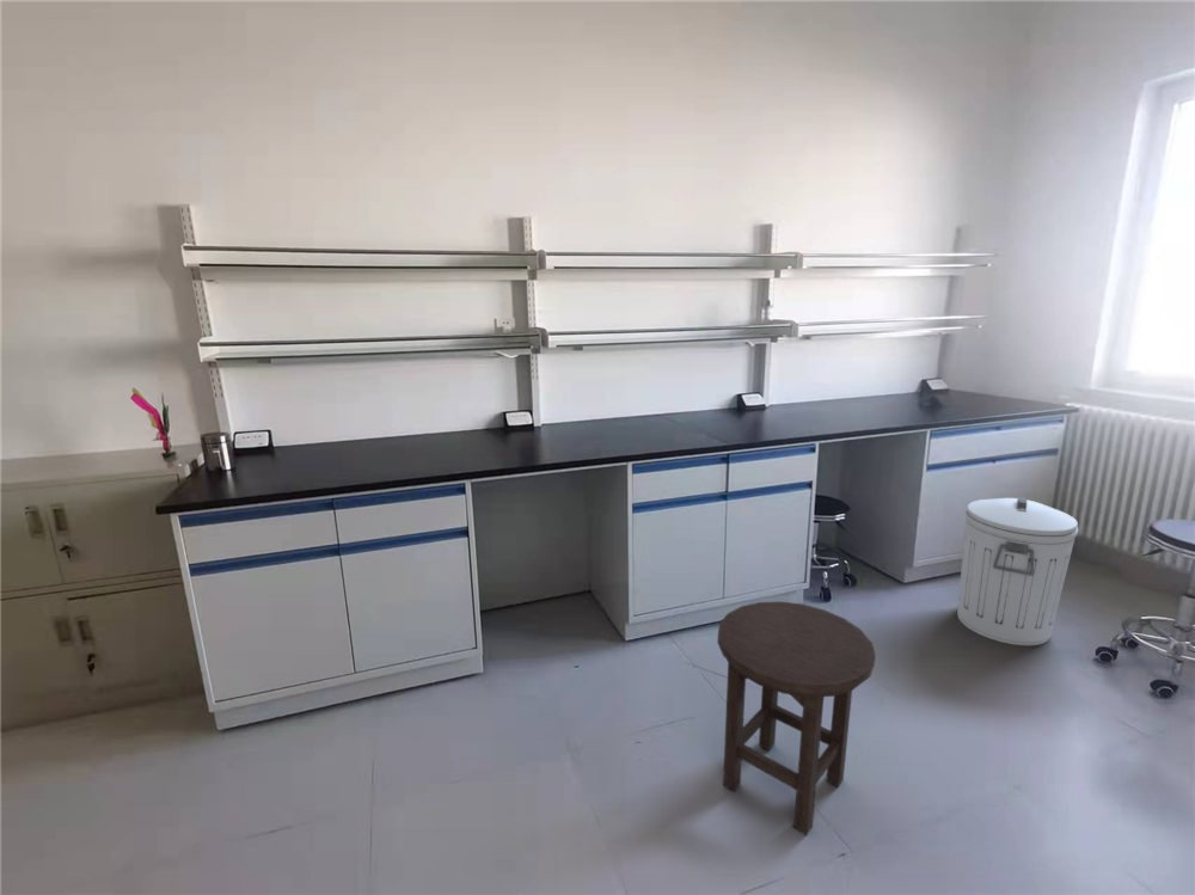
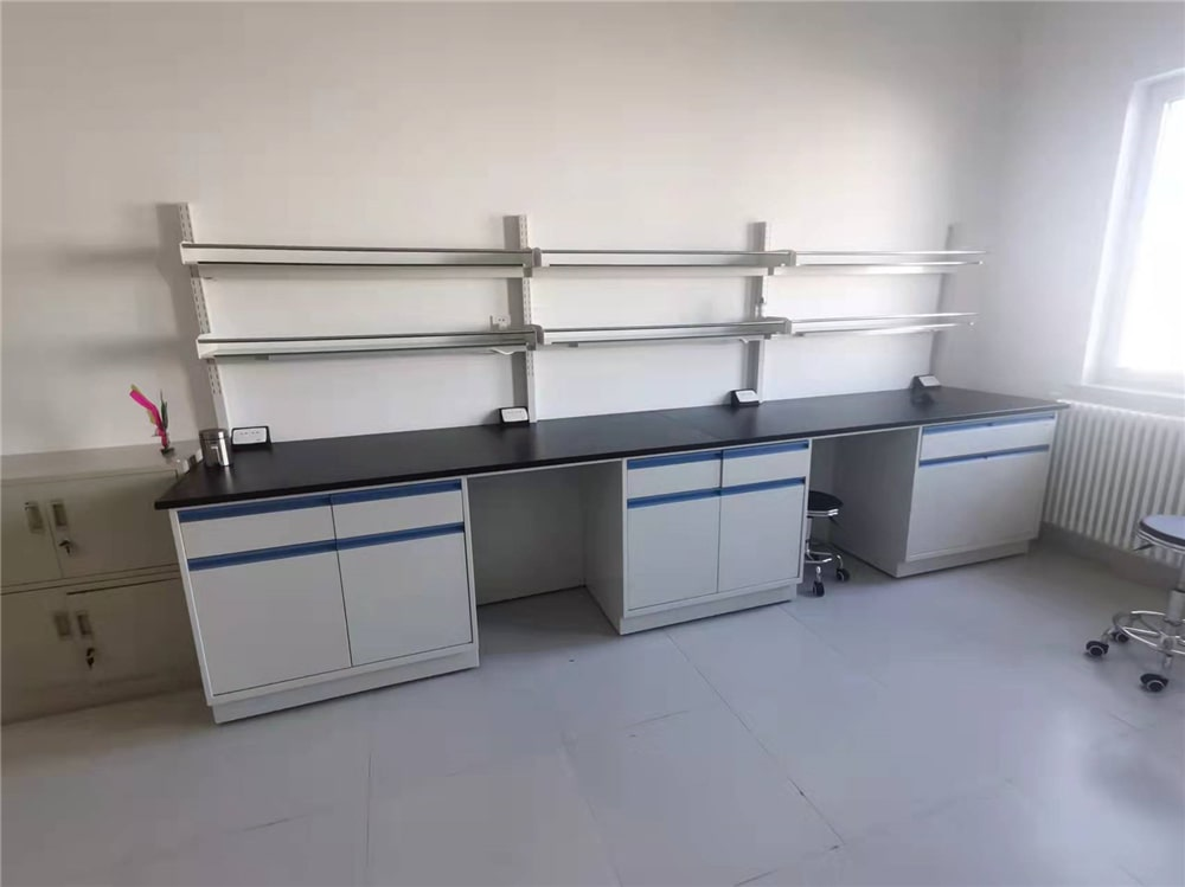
- stool [716,600,877,836]
- trash can [956,496,1079,646]
